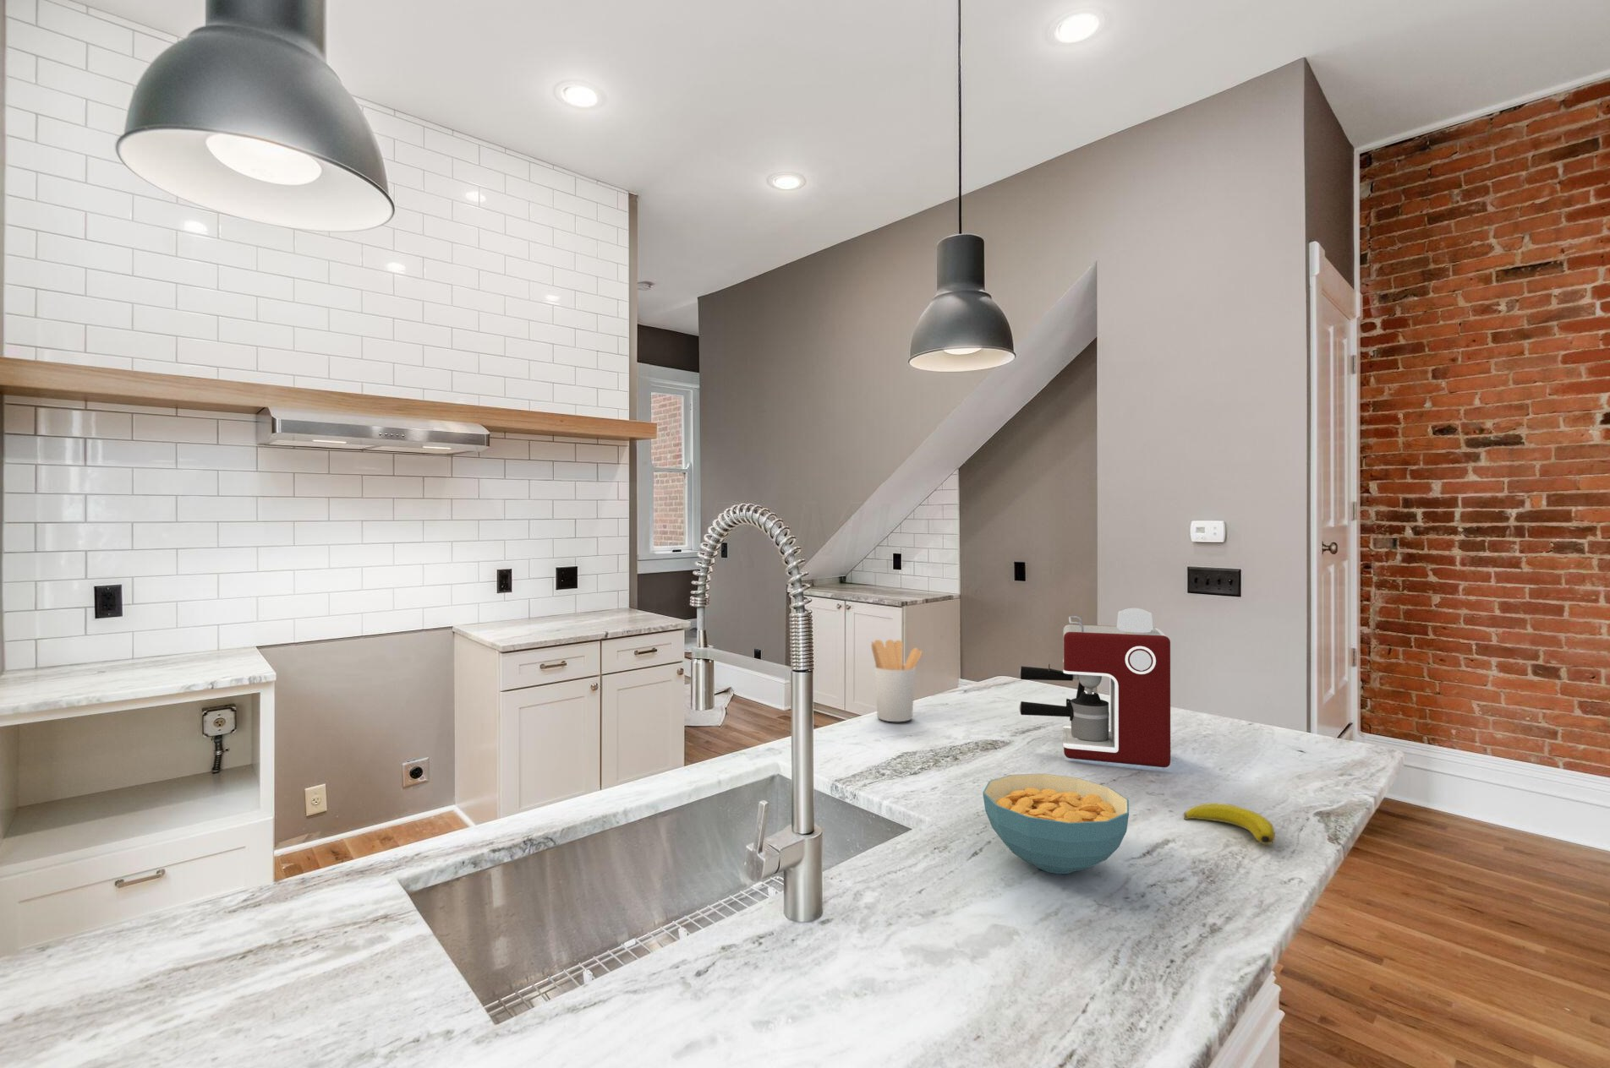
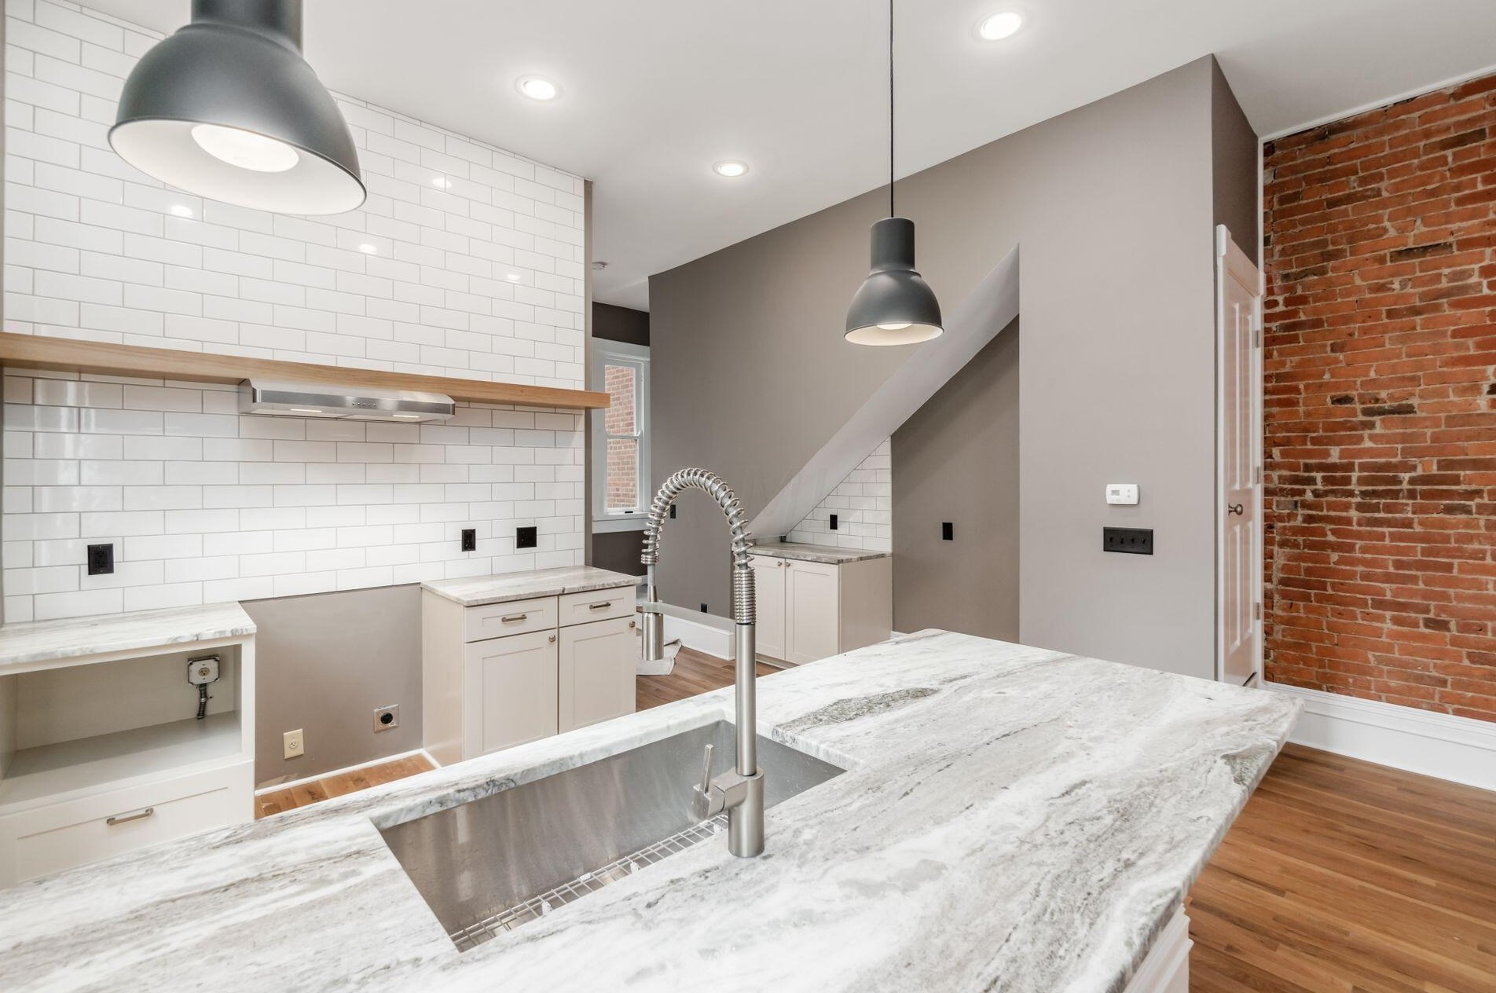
- utensil holder [871,639,923,722]
- coffee maker [1018,608,1171,768]
- cereal bowl [982,774,1129,875]
- banana [1183,802,1276,845]
